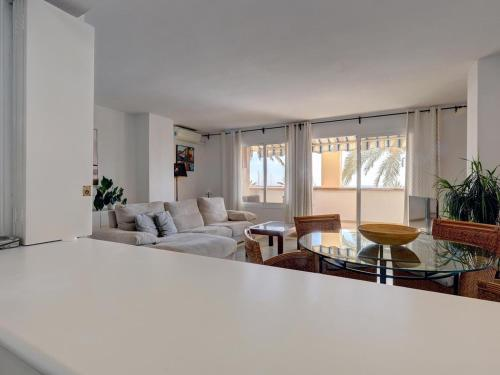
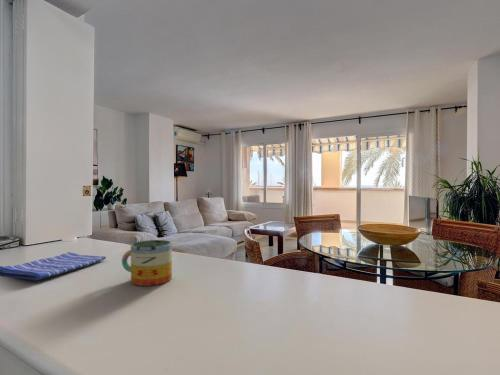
+ dish towel [0,251,107,281]
+ mug [121,239,173,287]
